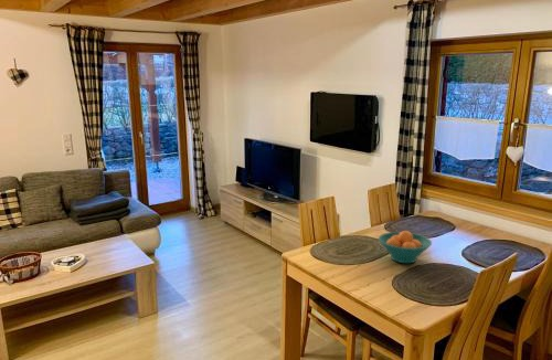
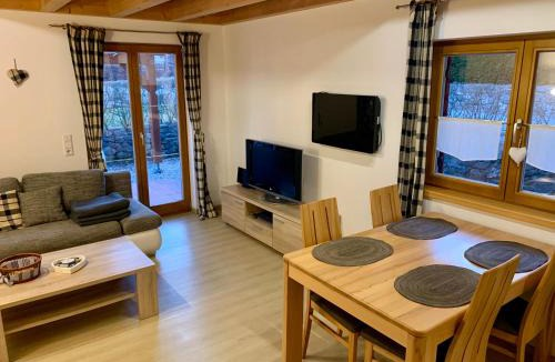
- fruit bowl [378,230,433,264]
